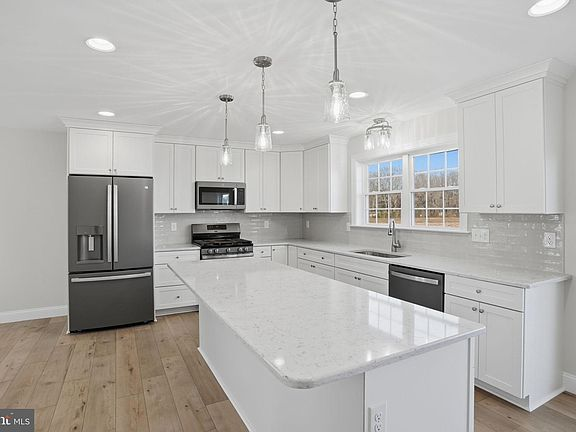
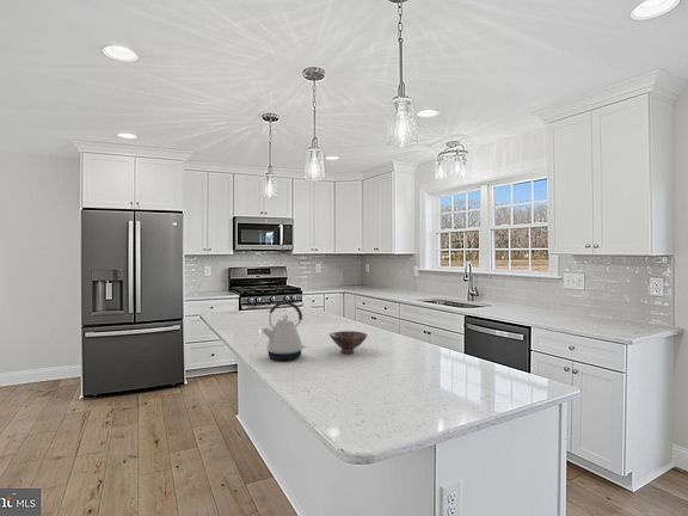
+ bowl [328,330,369,355]
+ kettle [260,300,306,362]
